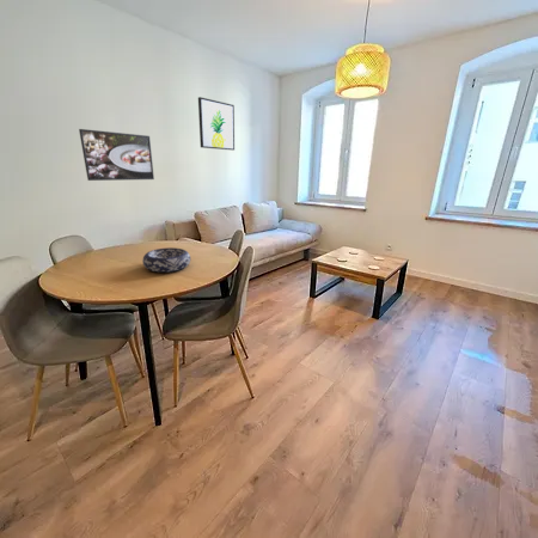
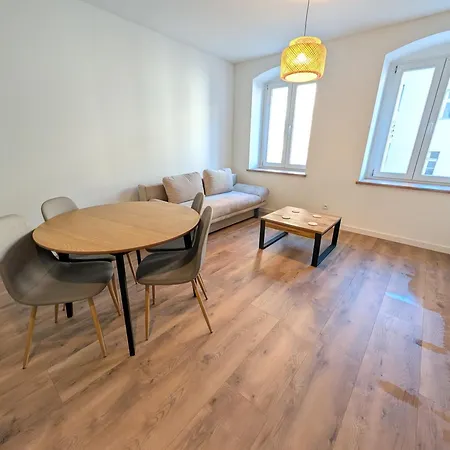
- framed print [78,128,155,182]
- wall art [197,96,236,152]
- decorative bowl [141,246,191,274]
